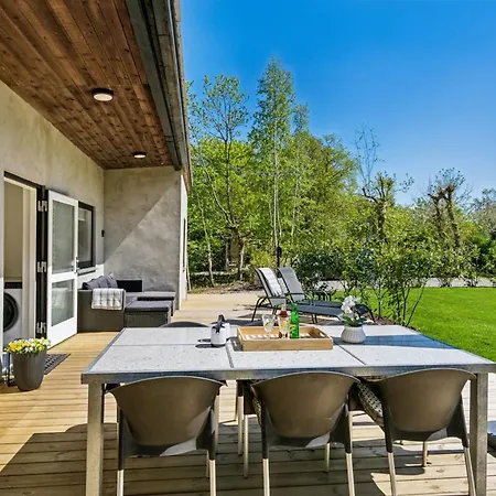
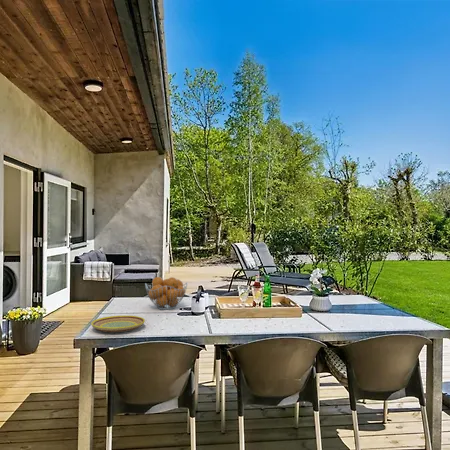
+ plate [90,314,146,333]
+ fruit basket [144,276,189,310]
